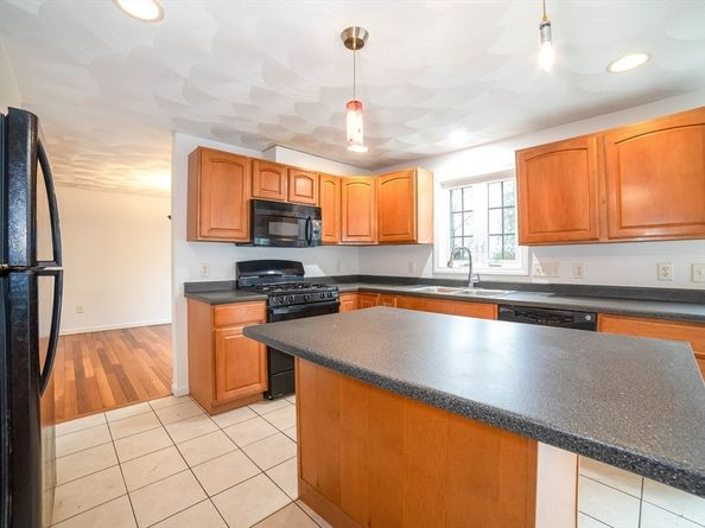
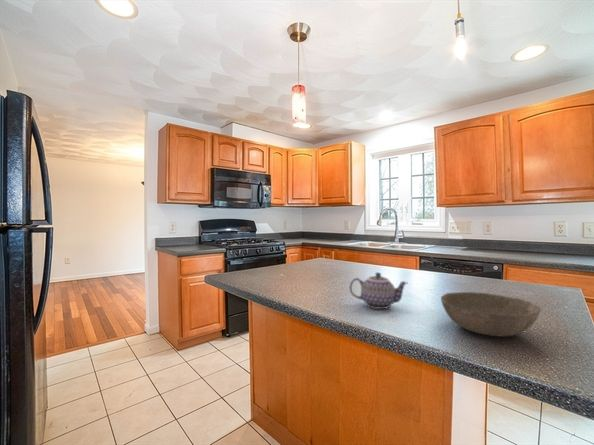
+ bowl [440,291,542,337]
+ teapot [349,271,408,310]
